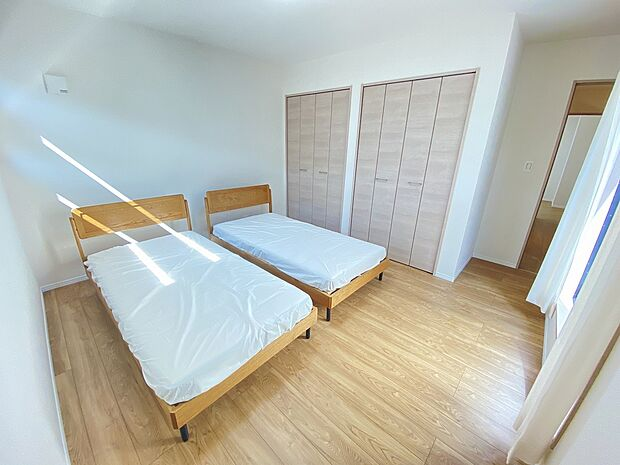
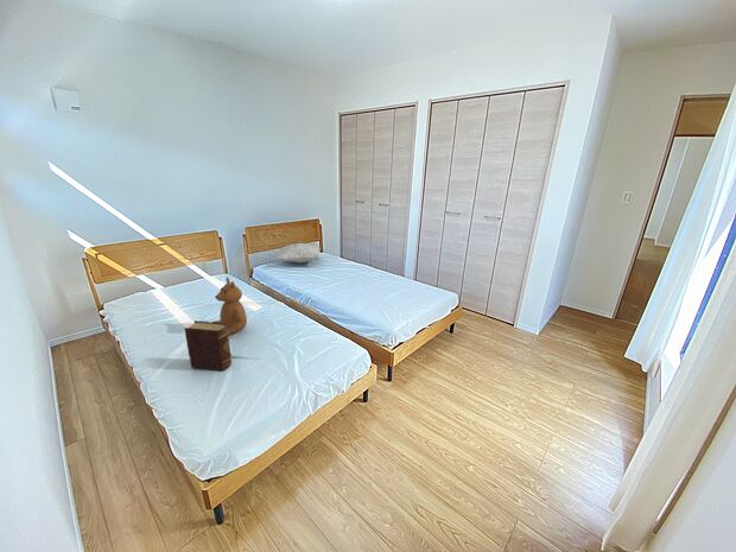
+ decorative pillow [275,242,324,264]
+ diary [184,319,233,372]
+ teddy bear [210,277,248,336]
